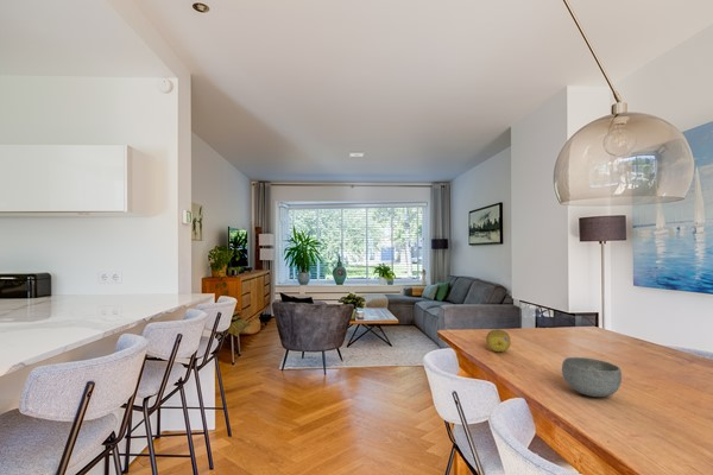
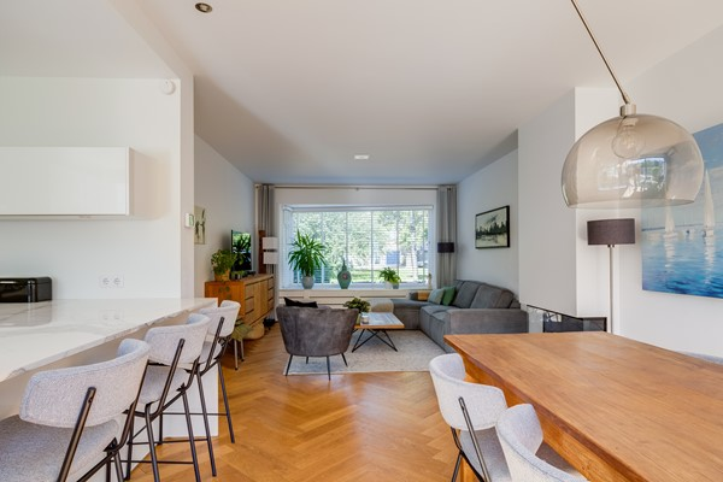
- fruit [485,328,512,353]
- bowl [561,356,623,398]
